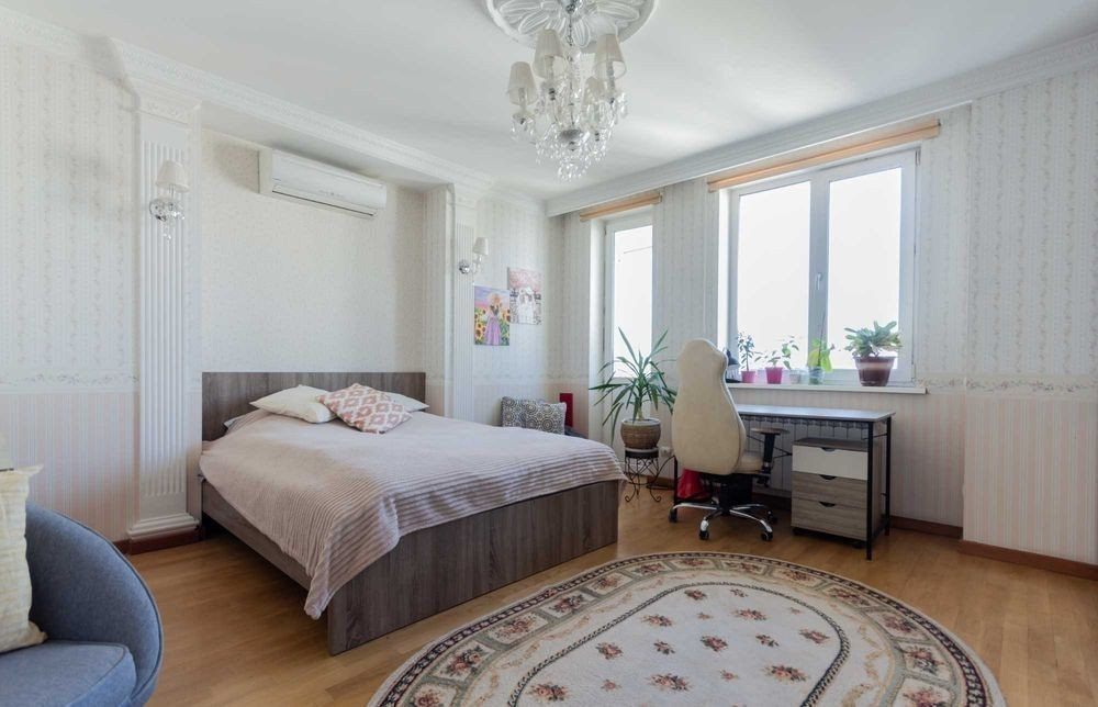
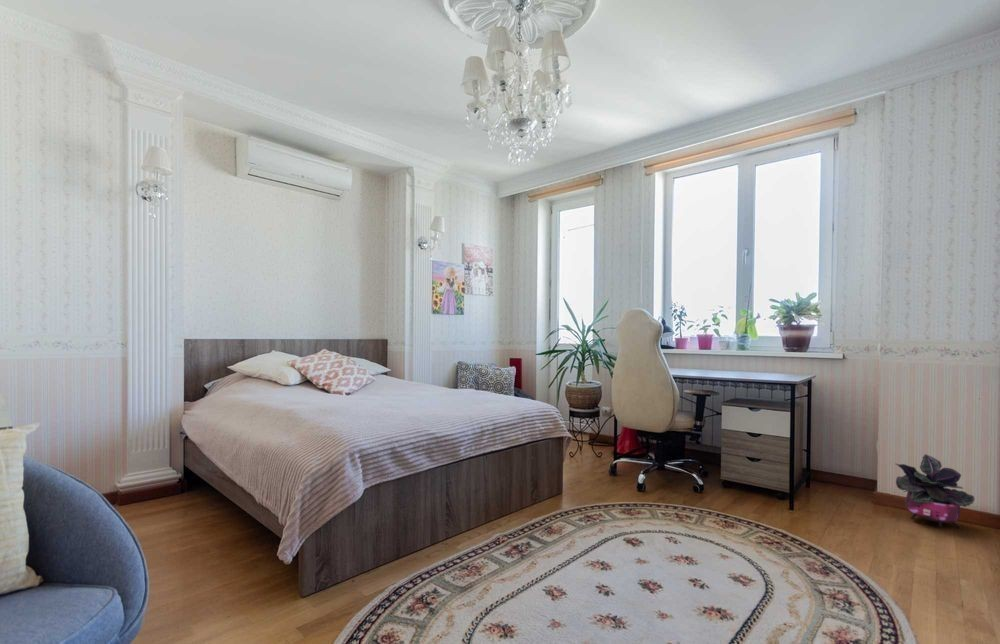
+ potted plant [895,453,975,529]
